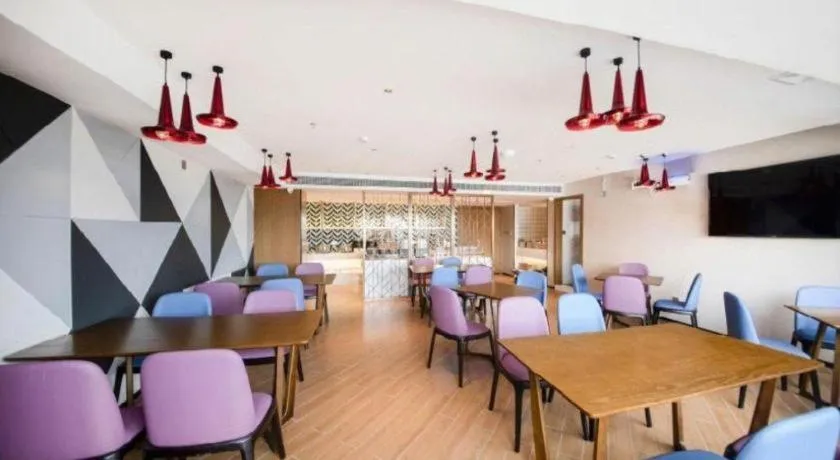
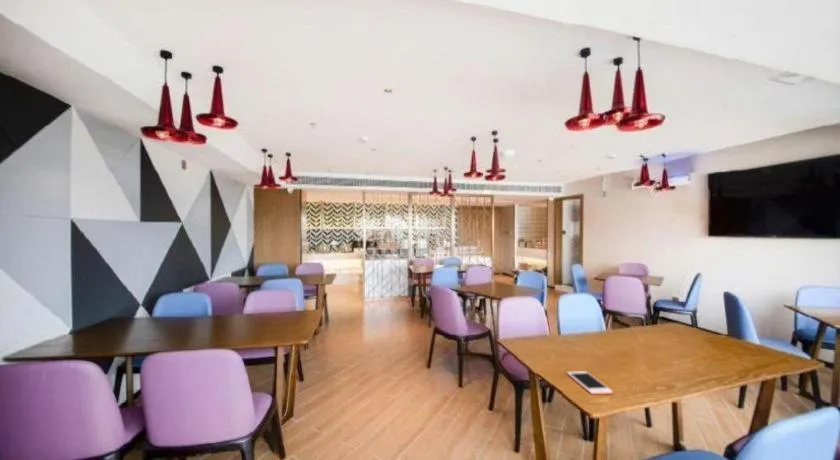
+ cell phone [566,370,614,395]
